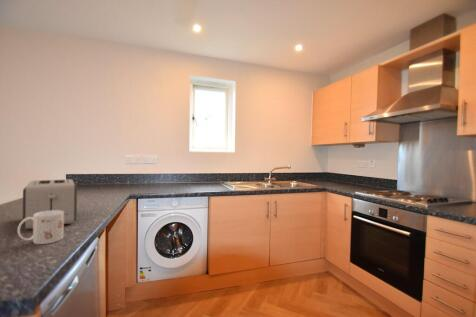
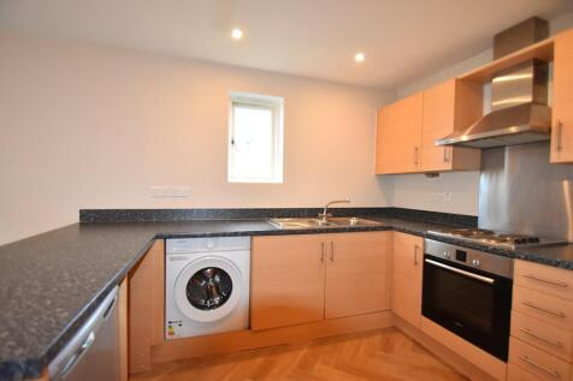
- toaster [22,178,78,230]
- mug [16,210,65,245]
